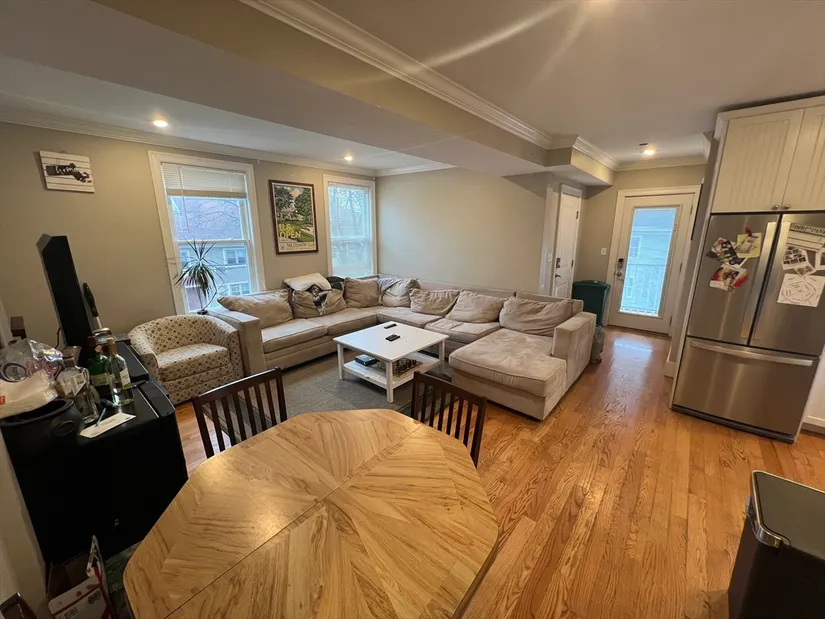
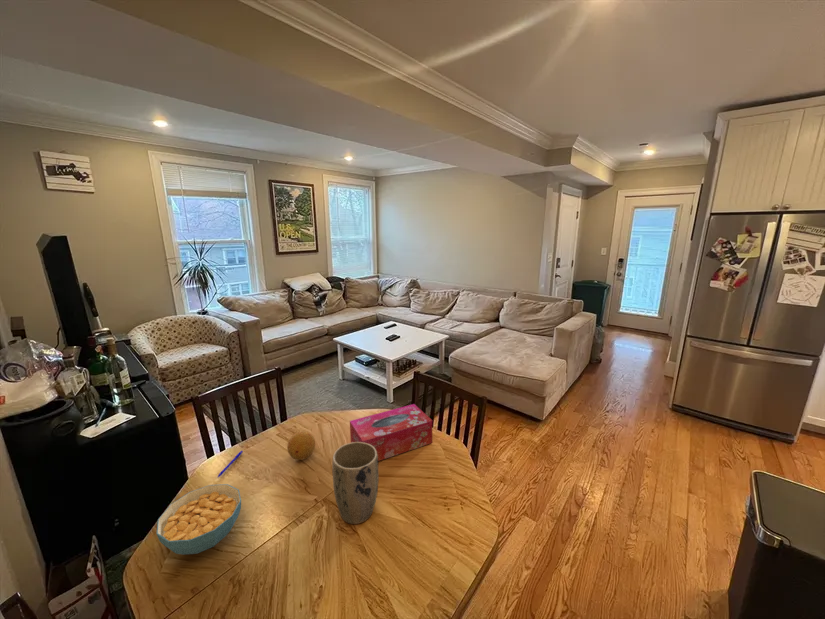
+ cereal bowl [155,483,242,555]
+ plant pot [331,442,379,525]
+ pen [216,450,244,479]
+ fruit [286,430,316,461]
+ tissue box [349,403,433,462]
